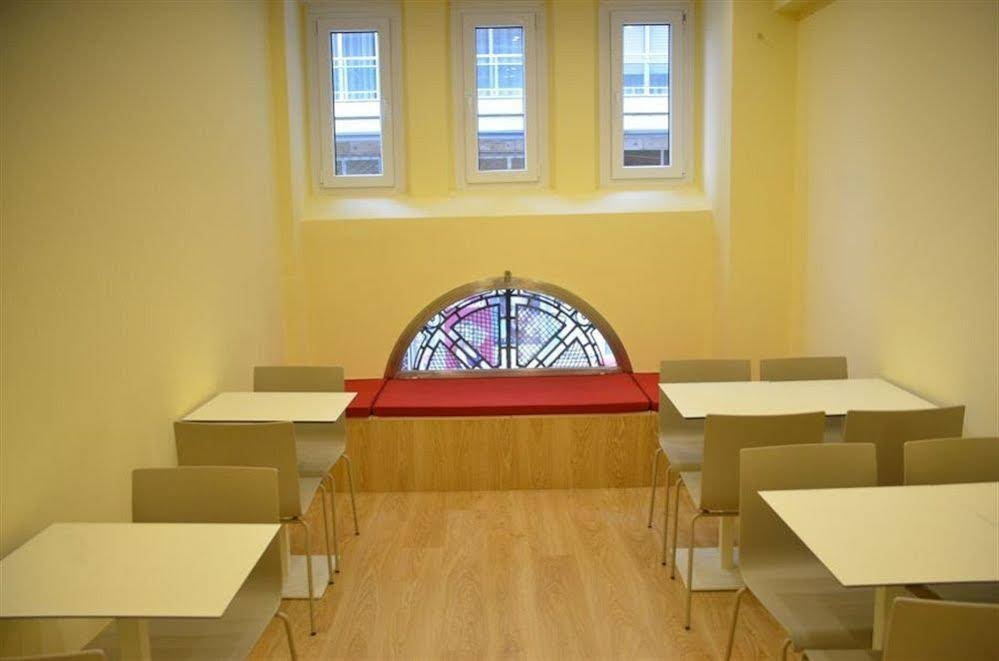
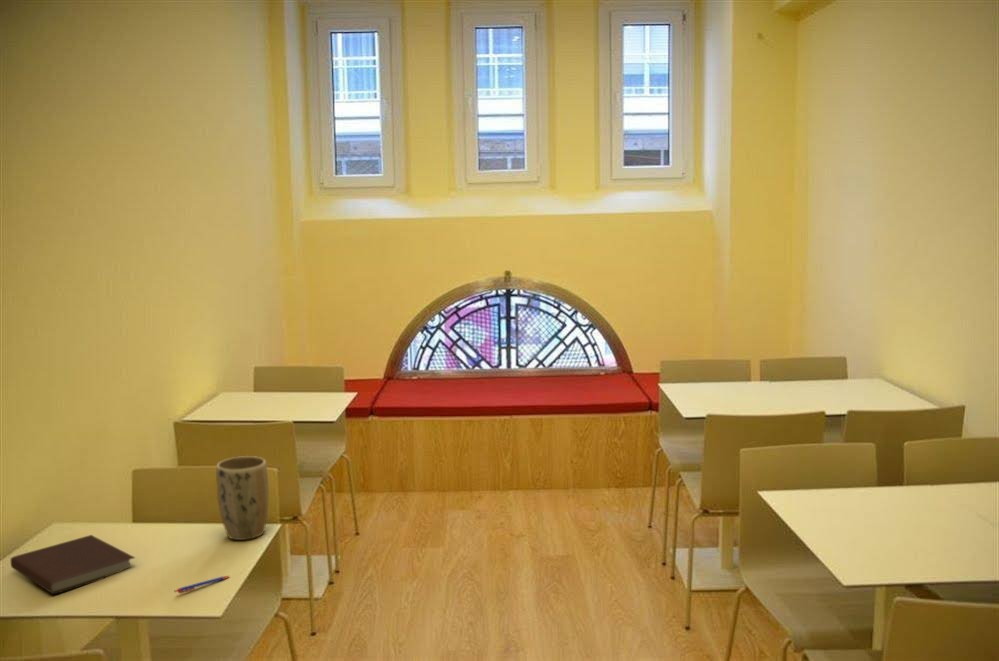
+ pen [173,575,231,595]
+ plant pot [215,455,270,541]
+ notebook [10,534,136,595]
